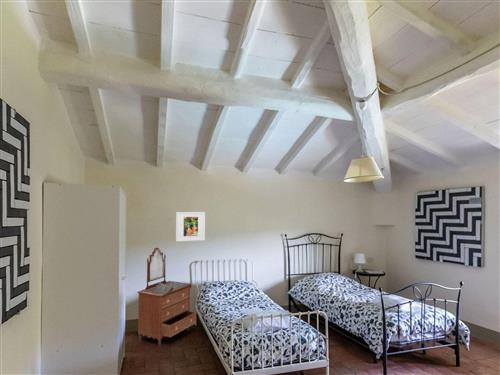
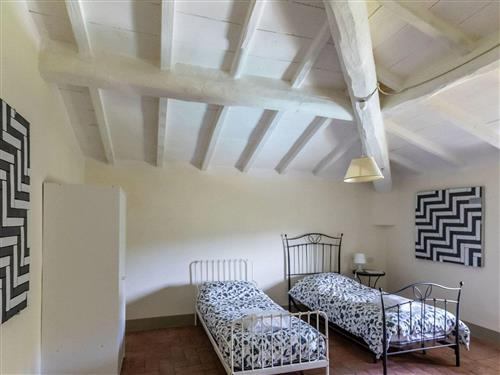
- dresser [136,247,197,347]
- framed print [175,211,206,243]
